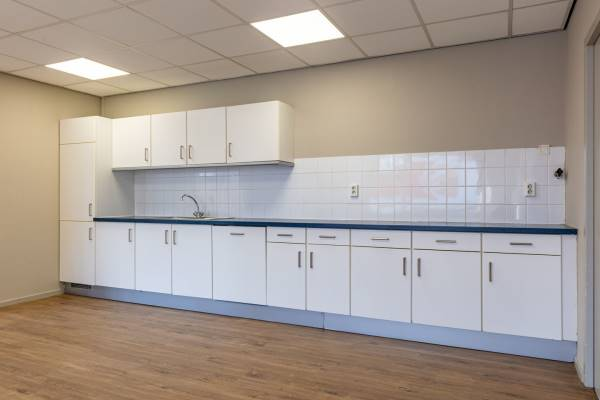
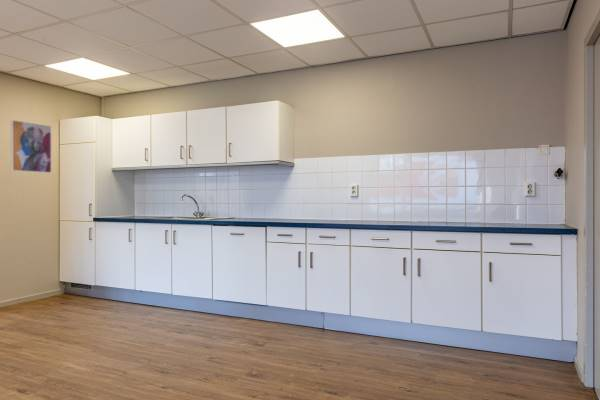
+ wall art [9,119,53,174]
